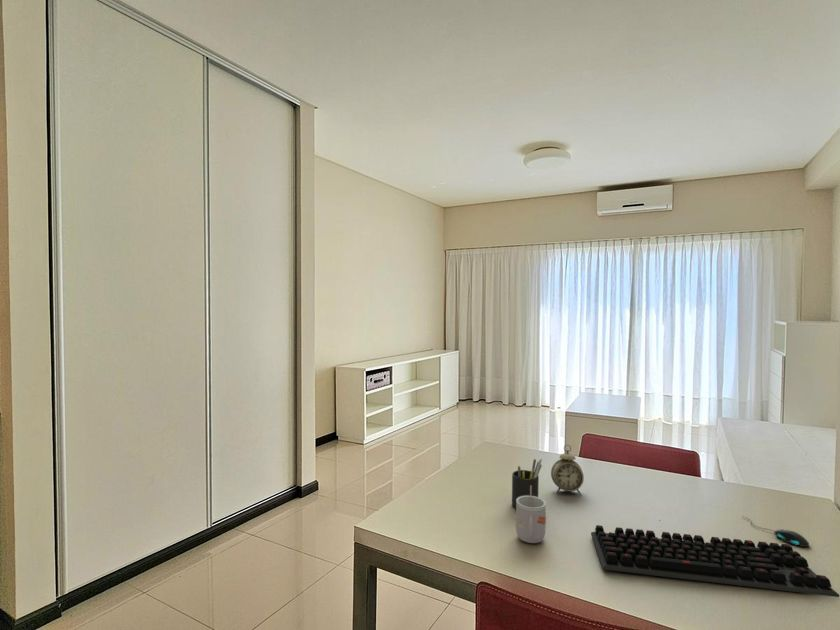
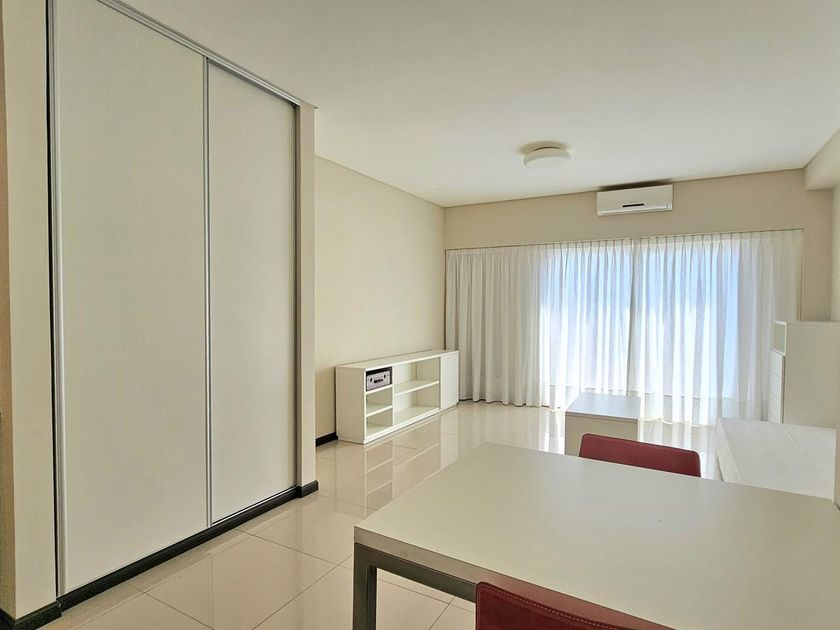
- mouse [741,515,810,548]
- computer keyboard [590,524,840,598]
- mug [515,485,547,544]
- pen holder [511,458,543,509]
- alarm clock [550,444,585,496]
